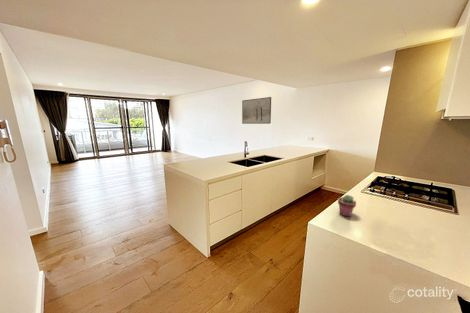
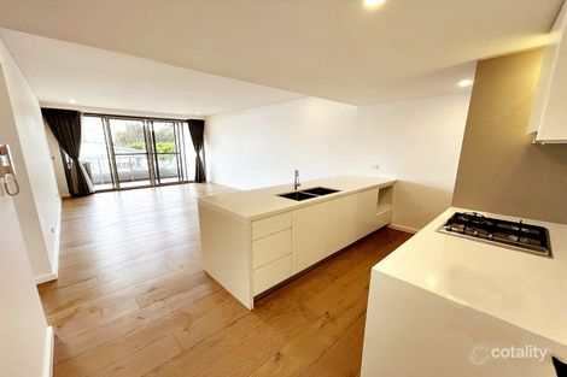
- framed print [241,96,272,125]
- potted succulent [337,194,357,218]
